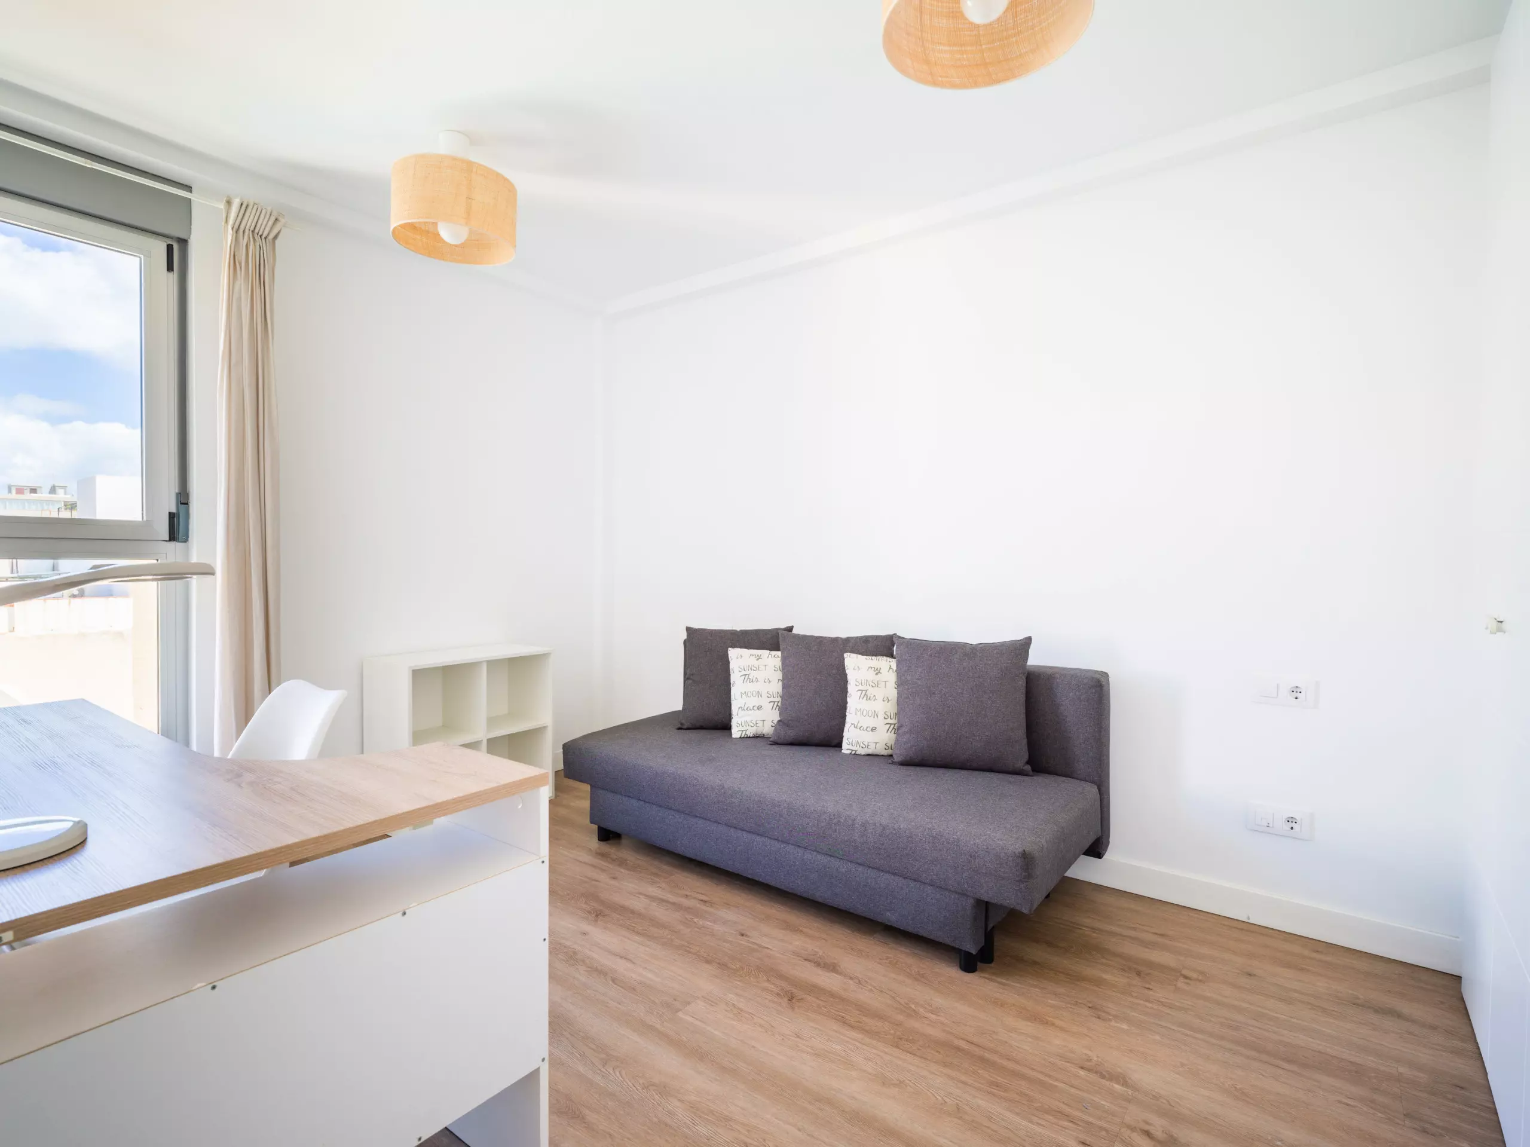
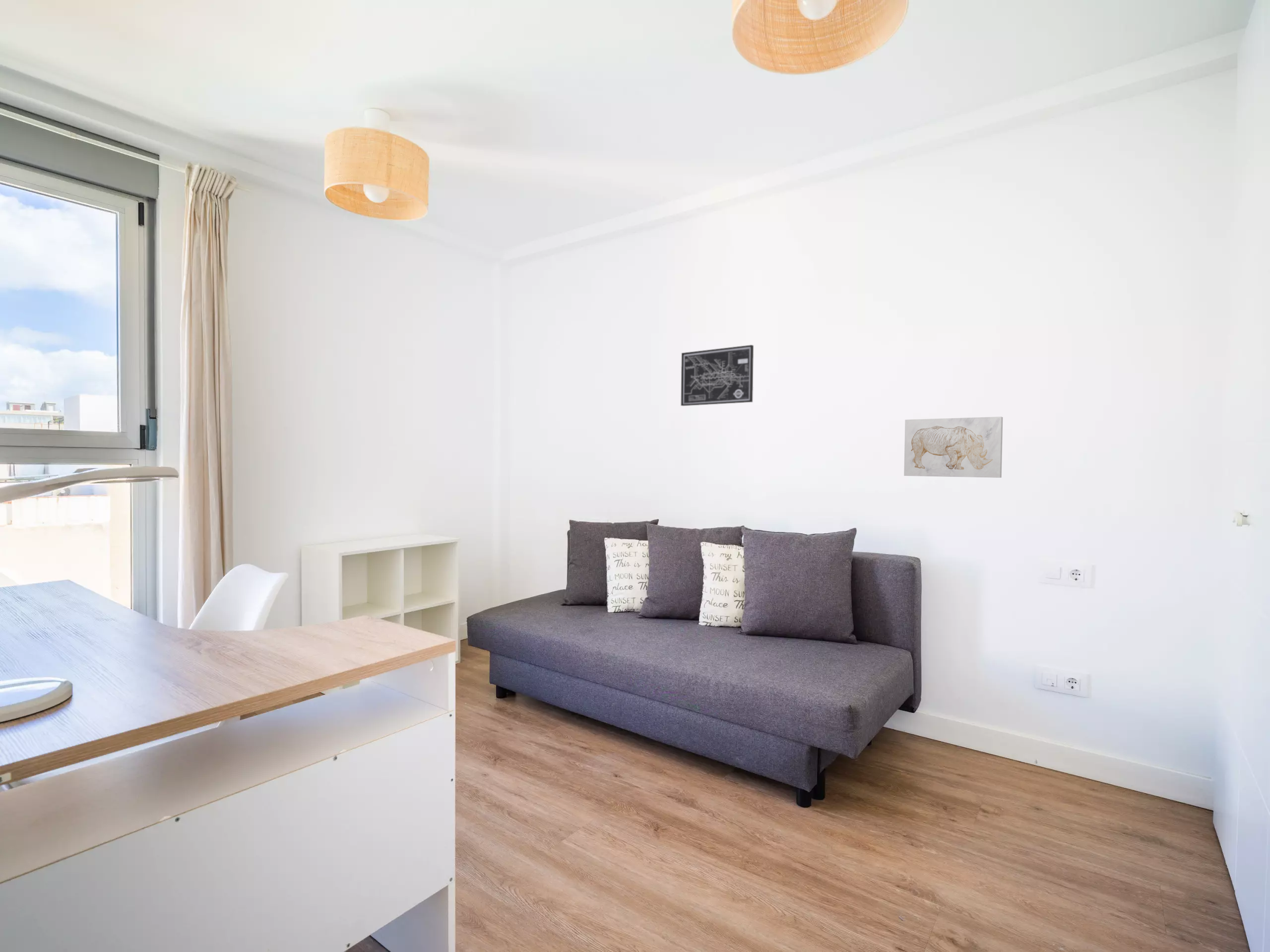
+ wall art [903,416,1003,478]
+ wall art [680,344,754,406]
